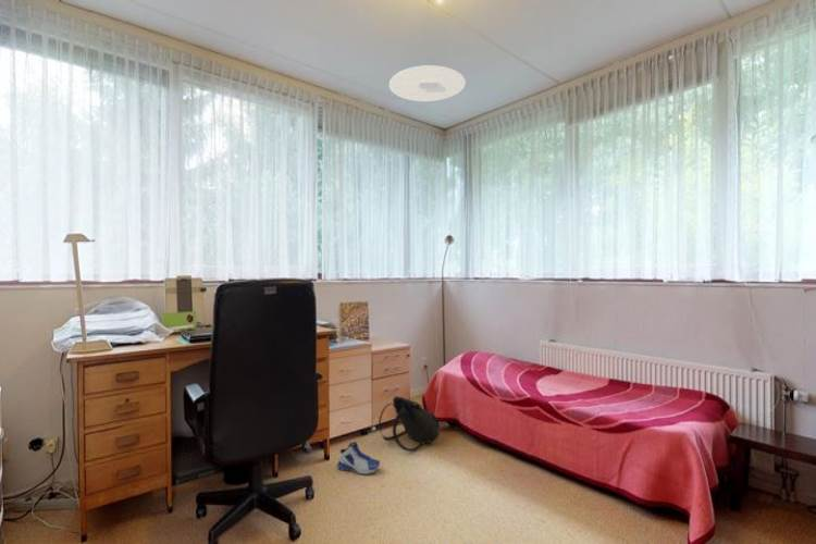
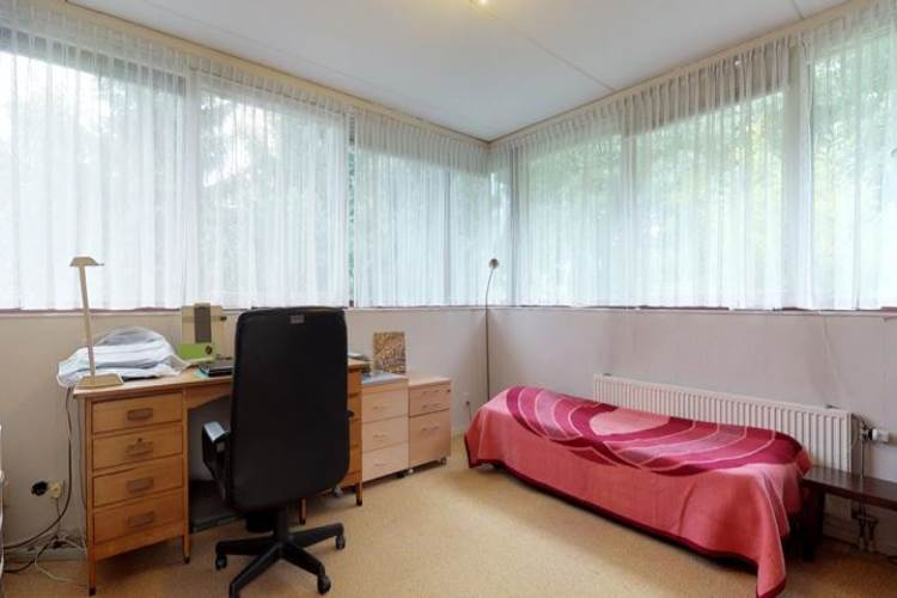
- backpack [378,395,441,453]
- ceiling light [388,64,467,102]
- sneaker [336,441,381,475]
